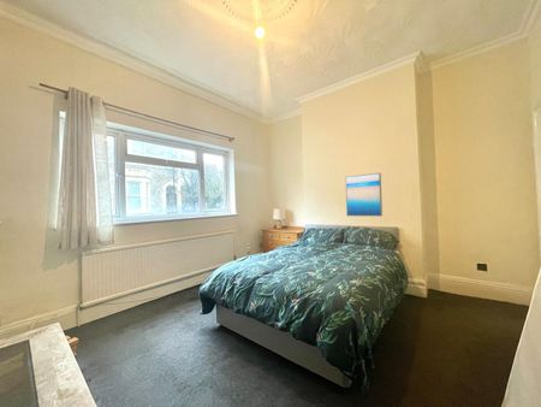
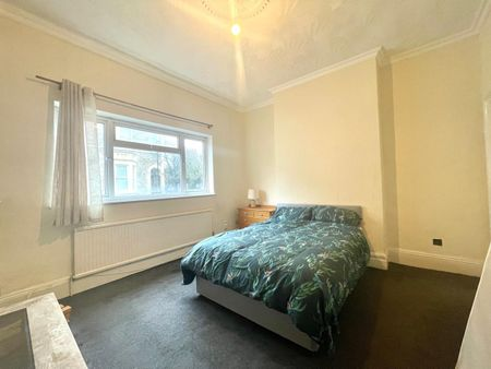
- wall art [345,172,384,218]
